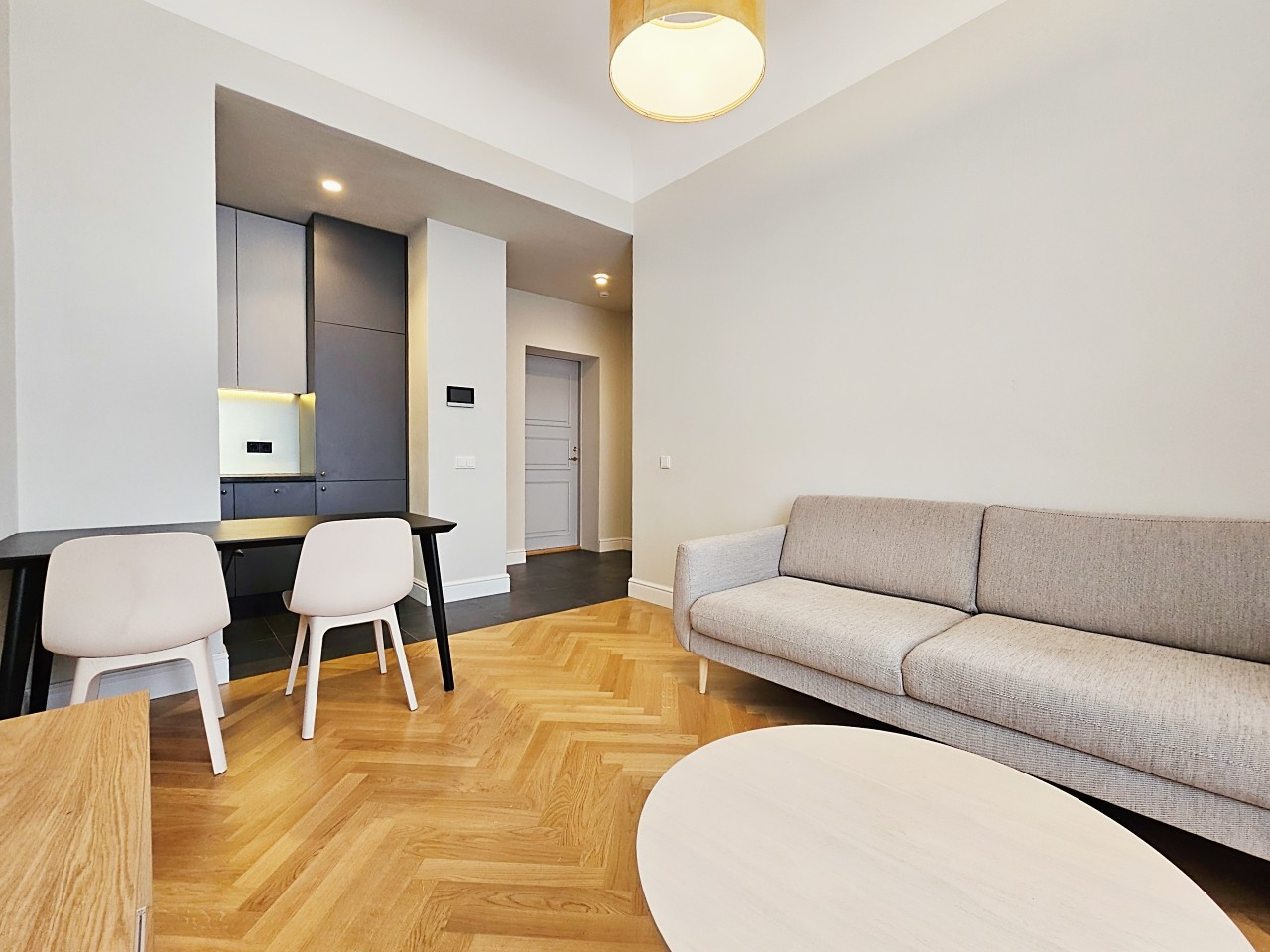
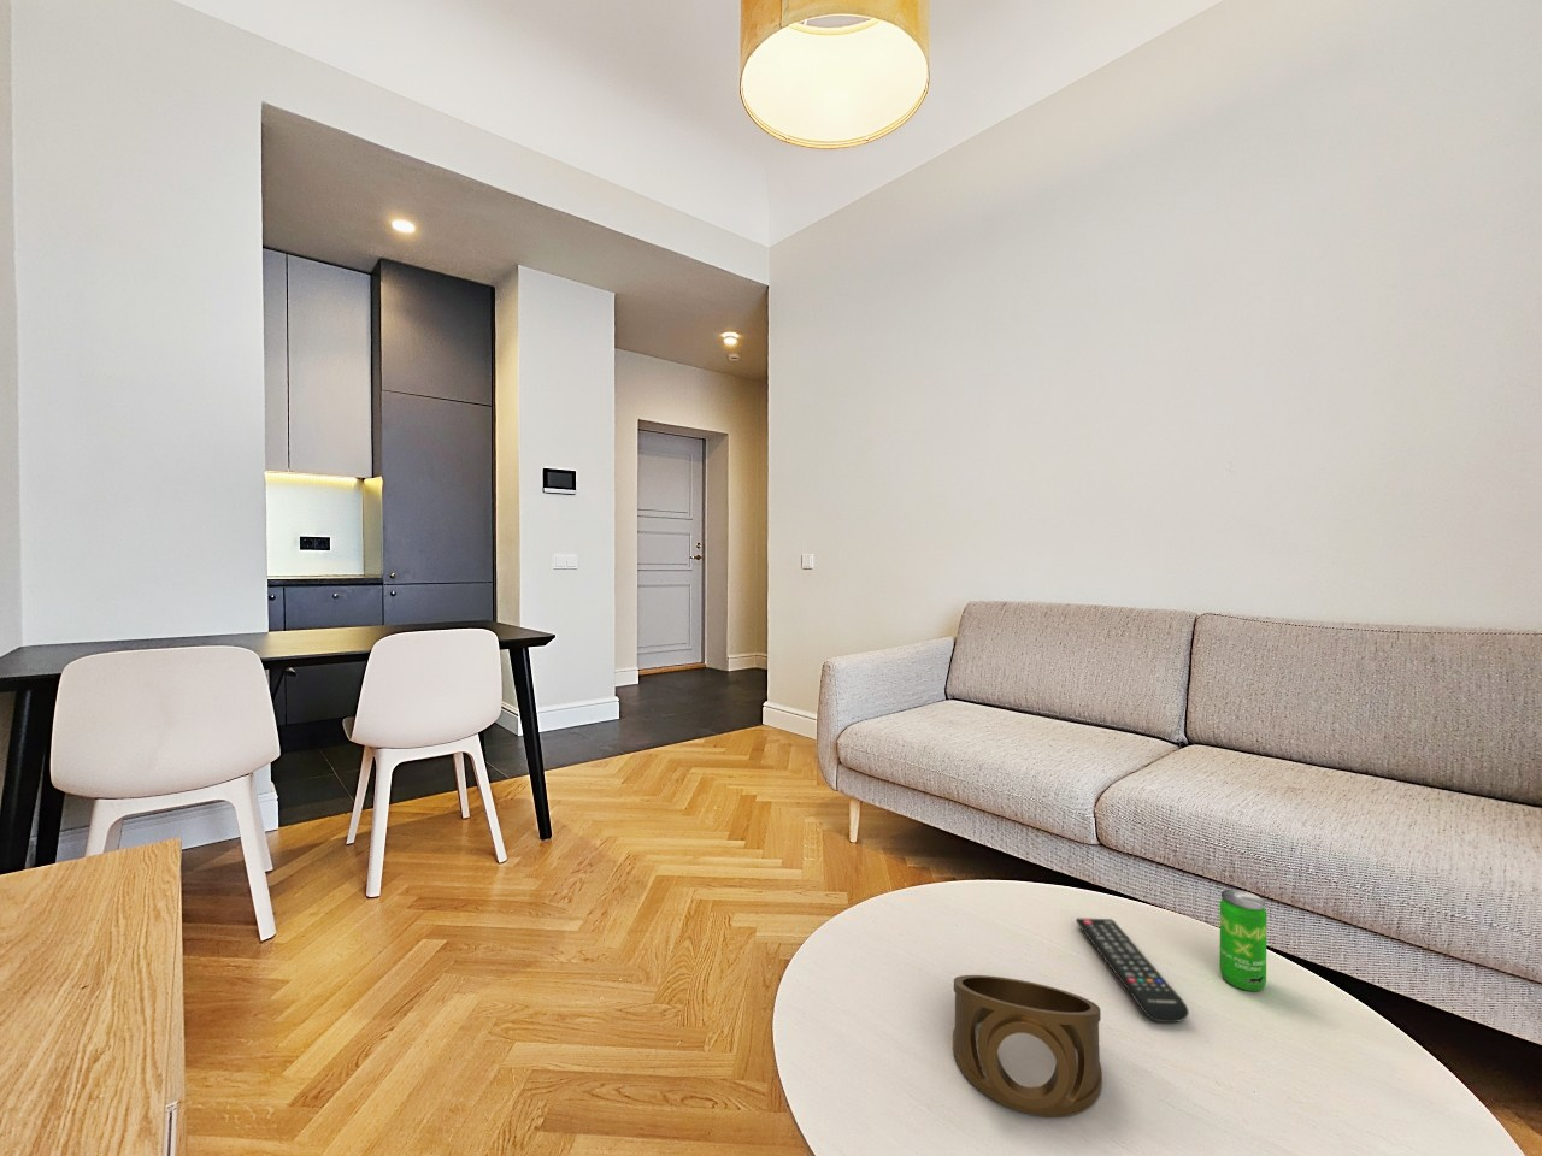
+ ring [952,974,1104,1117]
+ beverage can [1219,889,1268,992]
+ remote control [1075,917,1190,1024]
